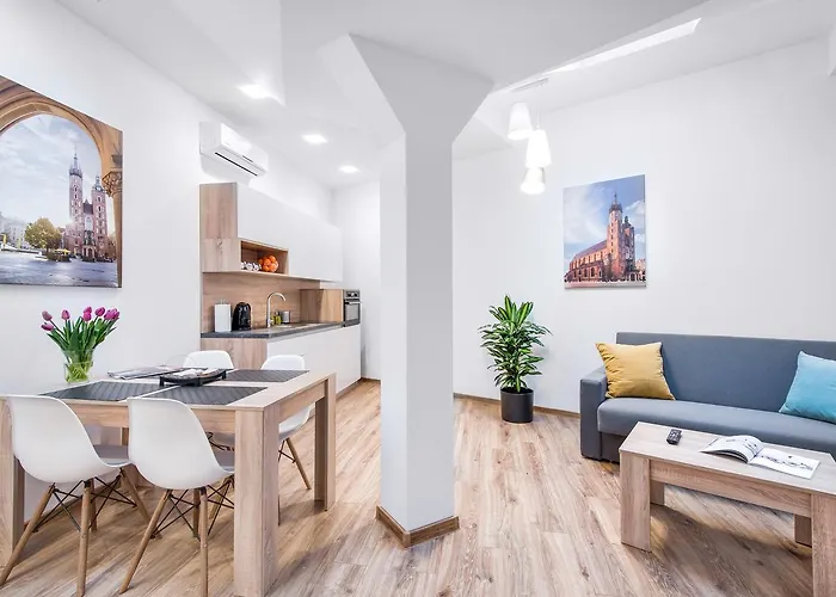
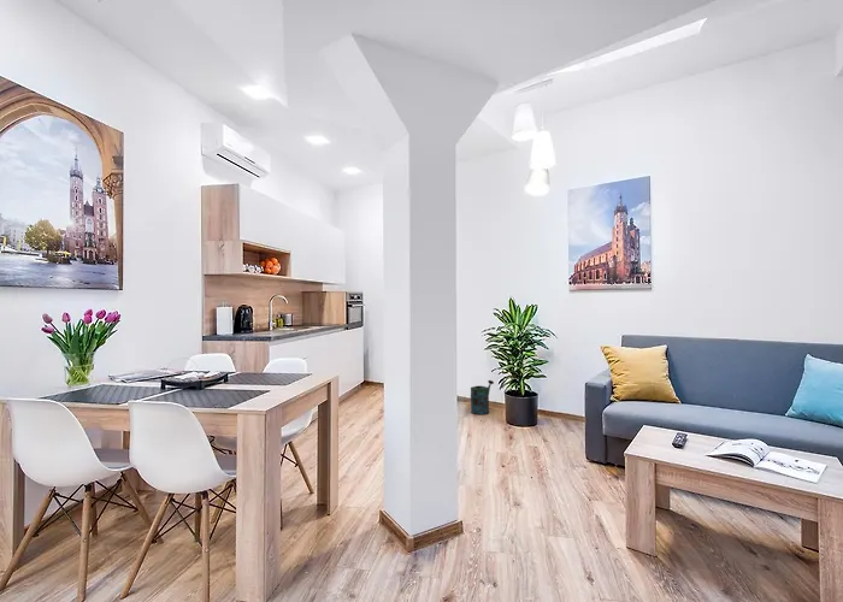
+ watering can [470,379,495,415]
